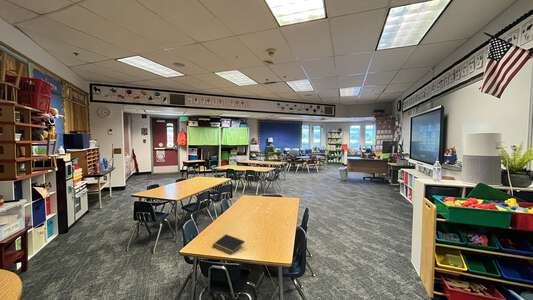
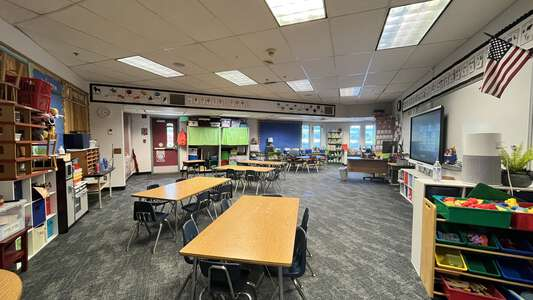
- notepad [211,233,246,255]
